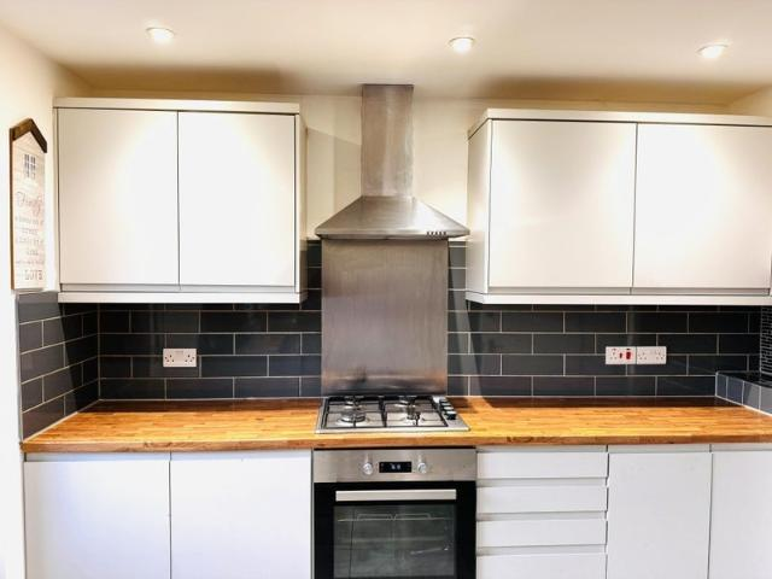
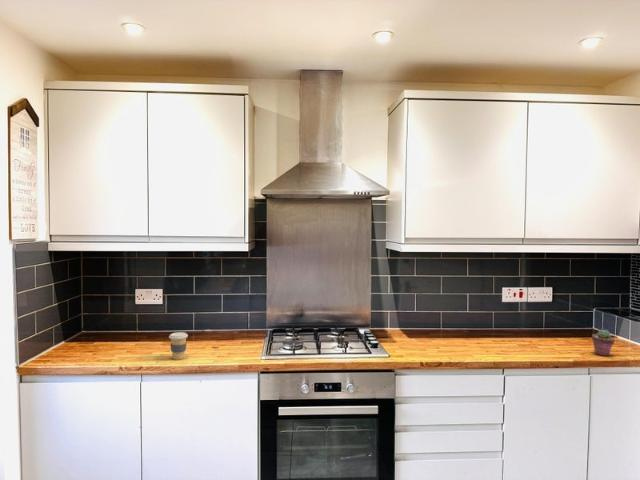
+ potted succulent [591,329,616,357]
+ coffee cup [168,331,189,361]
